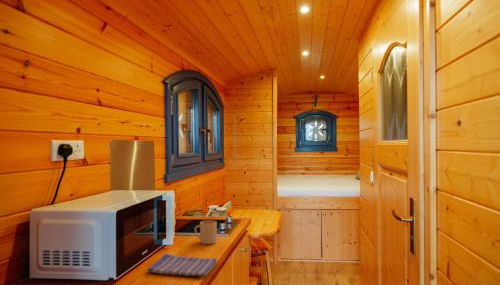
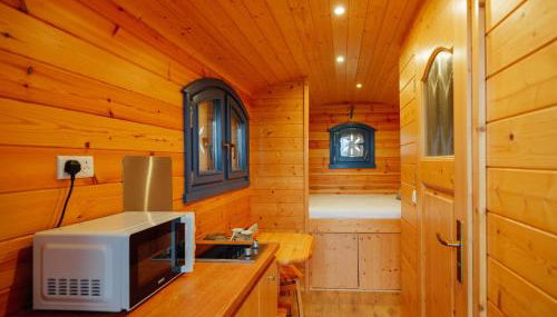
- dish towel [146,253,218,277]
- mug [194,220,218,245]
